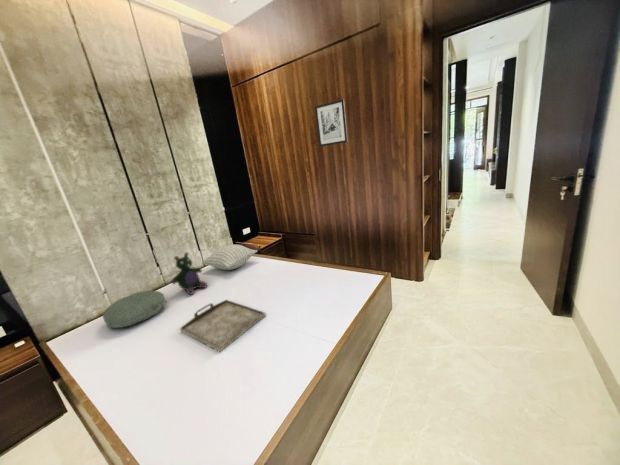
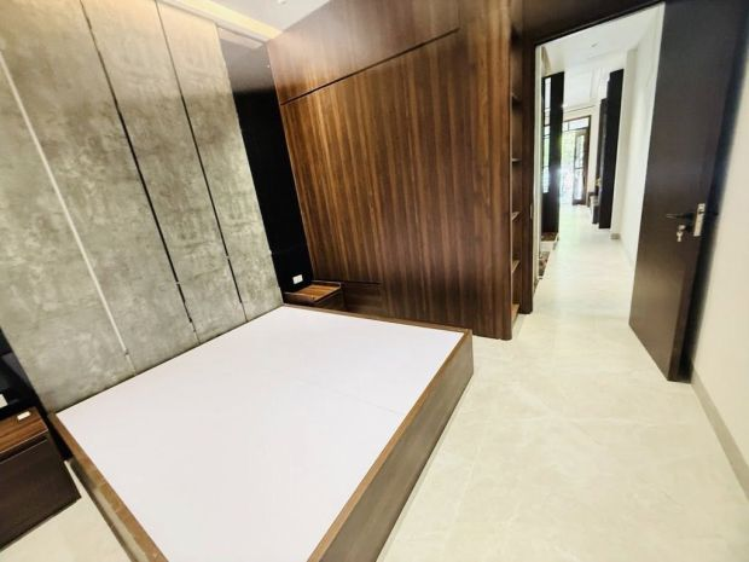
- serving tray [179,299,267,353]
- stuffed bear [171,251,208,296]
- wall art [314,98,349,148]
- pillow [102,290,167,329]
- pillow [201,244,258,271]
